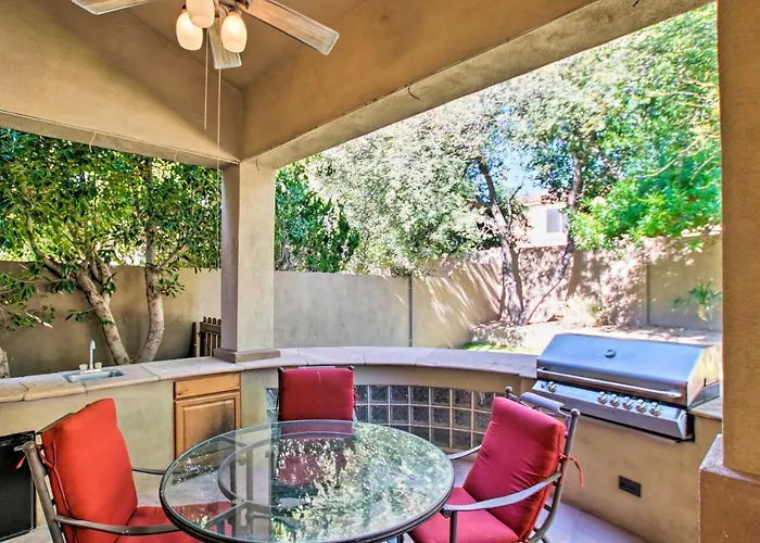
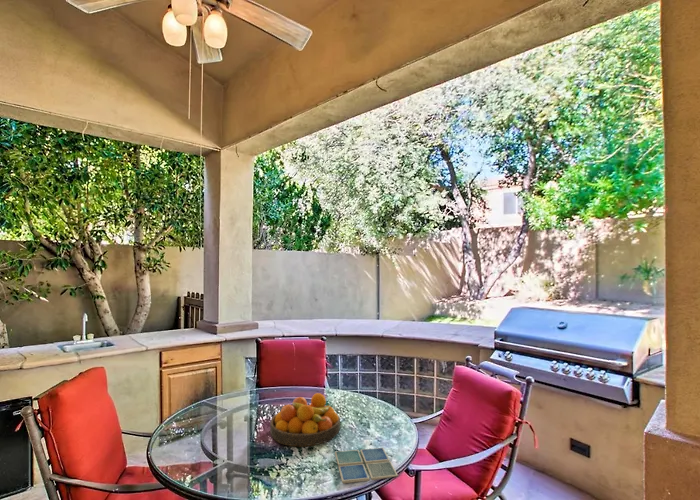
+ fruit bowl [269,392,341,447]
+ drink coaster [334,447,399,484]
